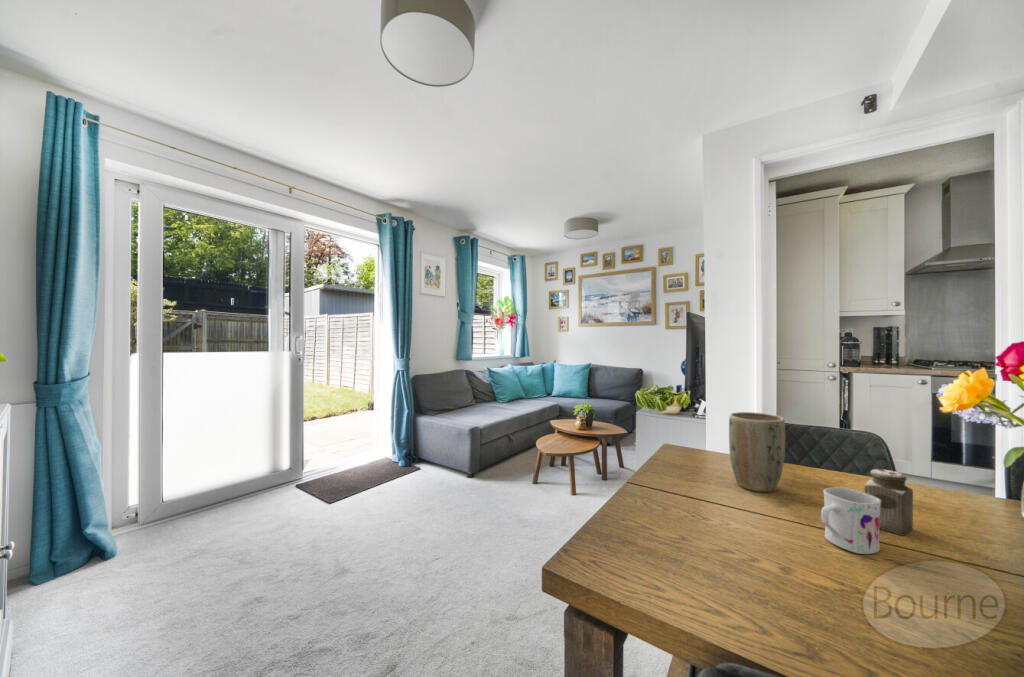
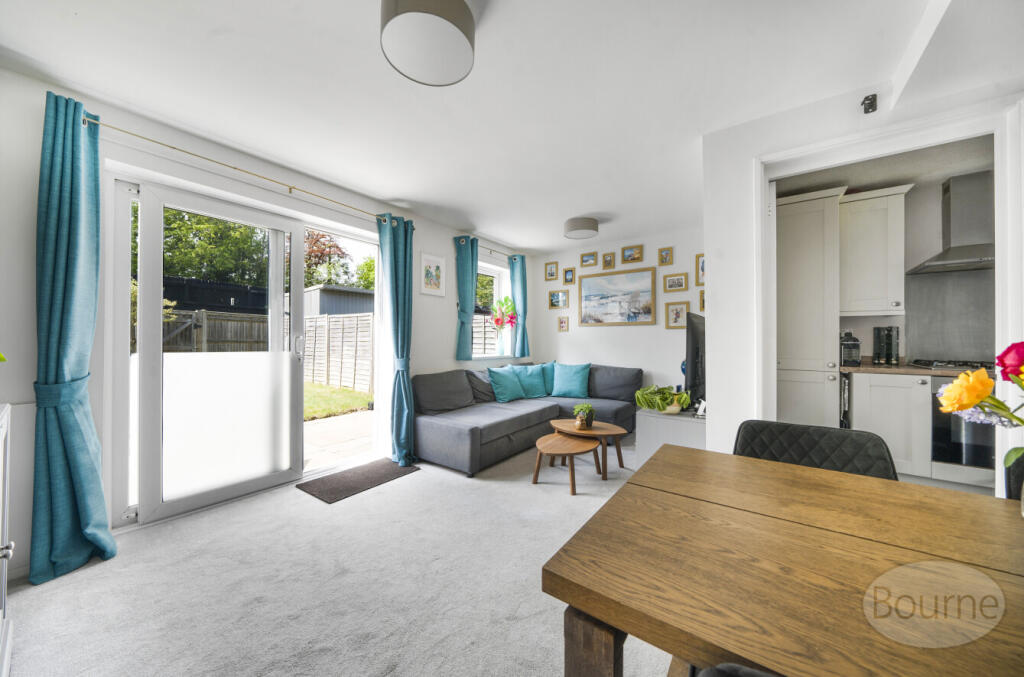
- plant pot [728,411,787,493]
- salt shaker [864,468,914,537]
- mug [820,486,881,555]
